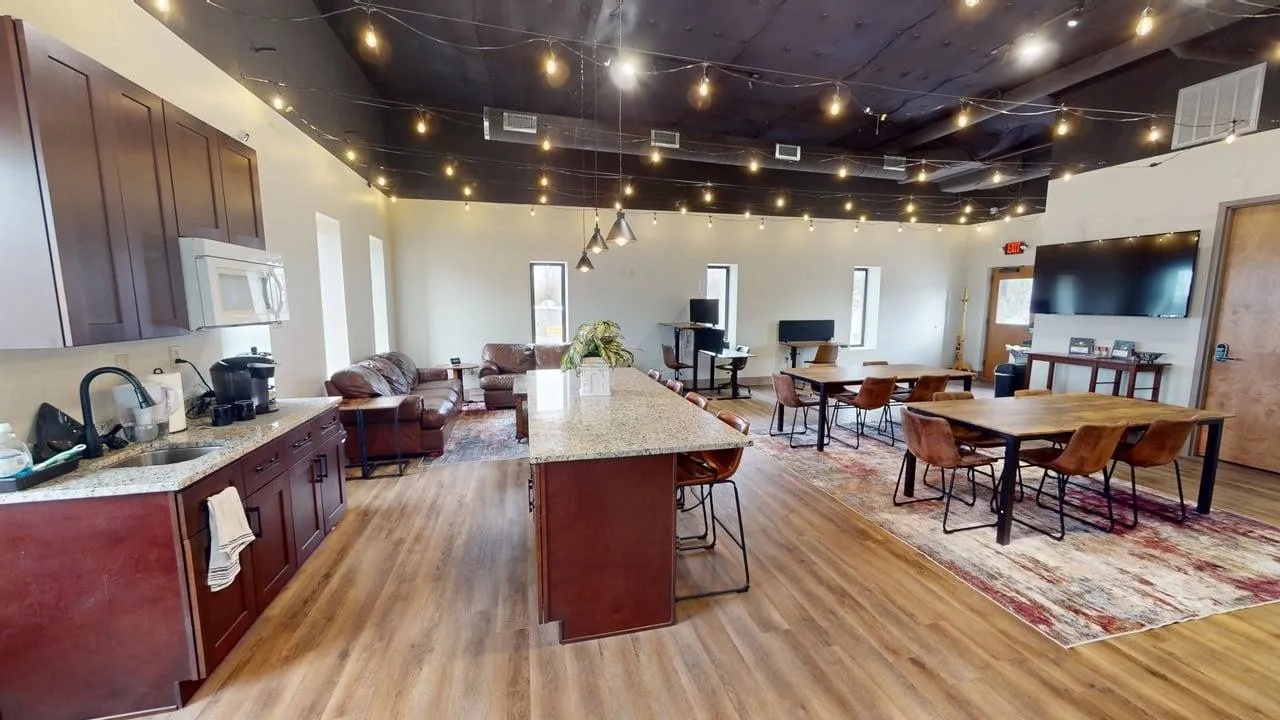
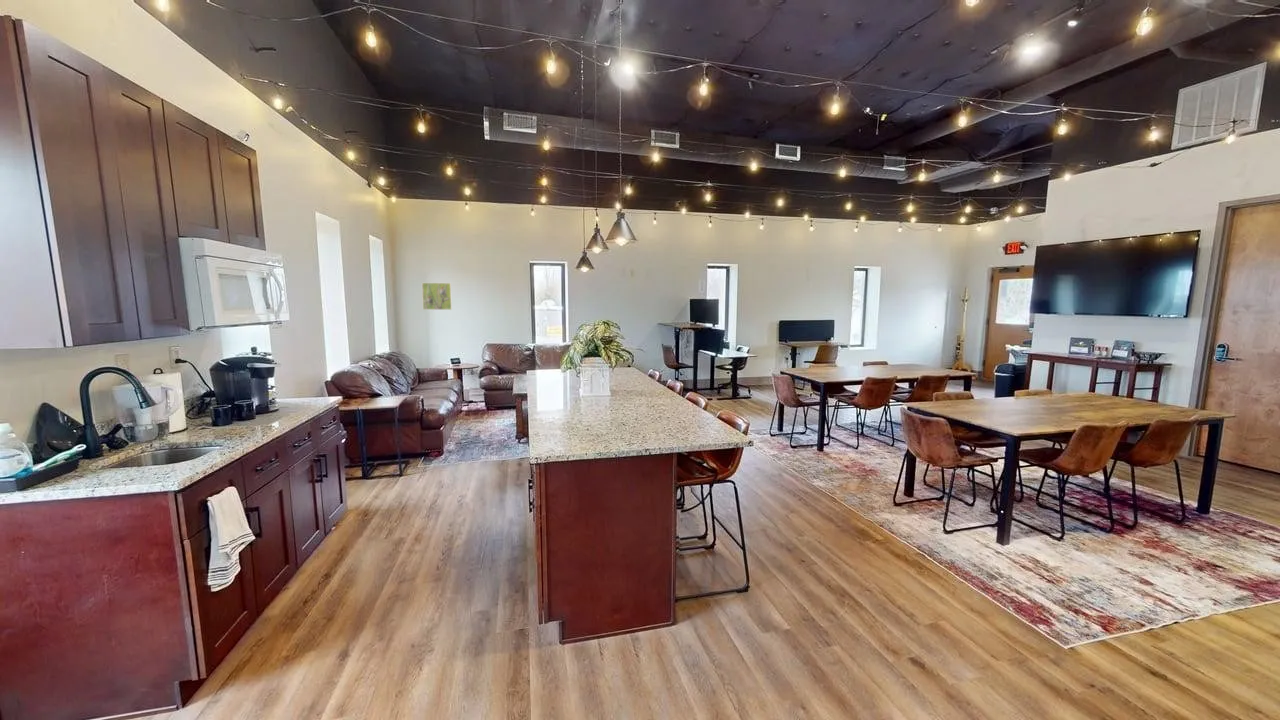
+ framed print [421,282,453,311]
